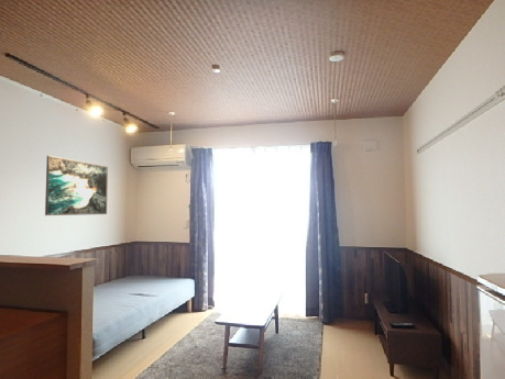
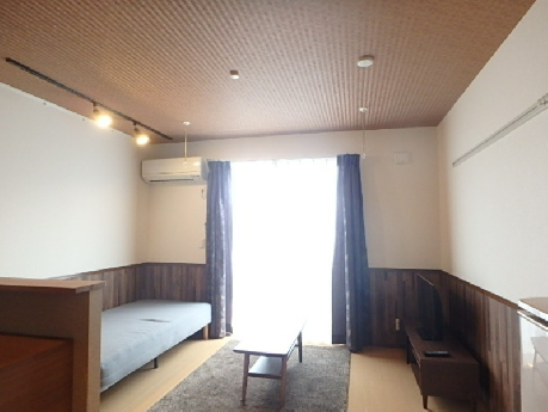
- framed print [44,155,109,216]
